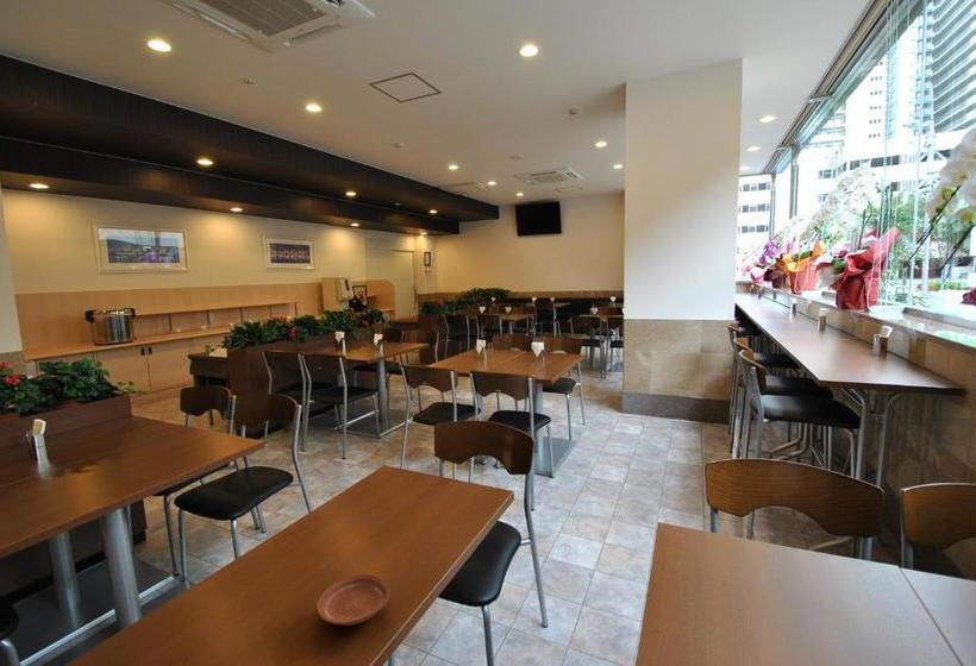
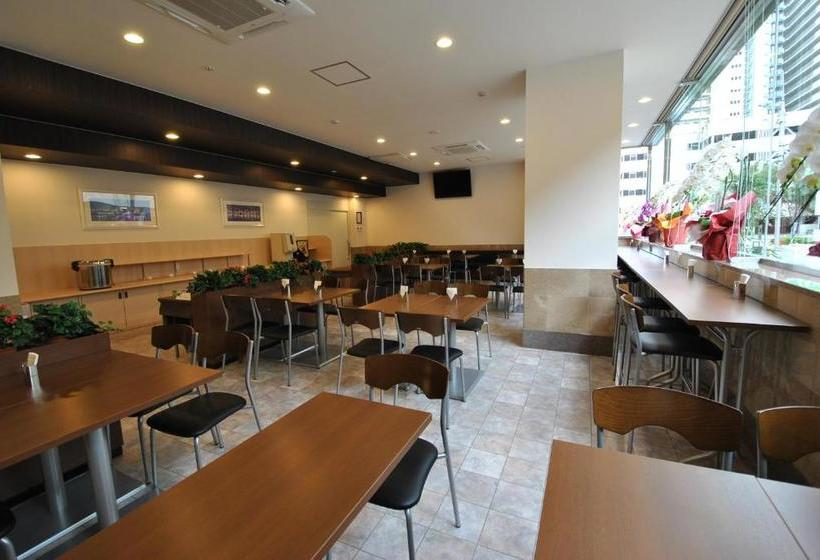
- plate [315,573,392,627]
